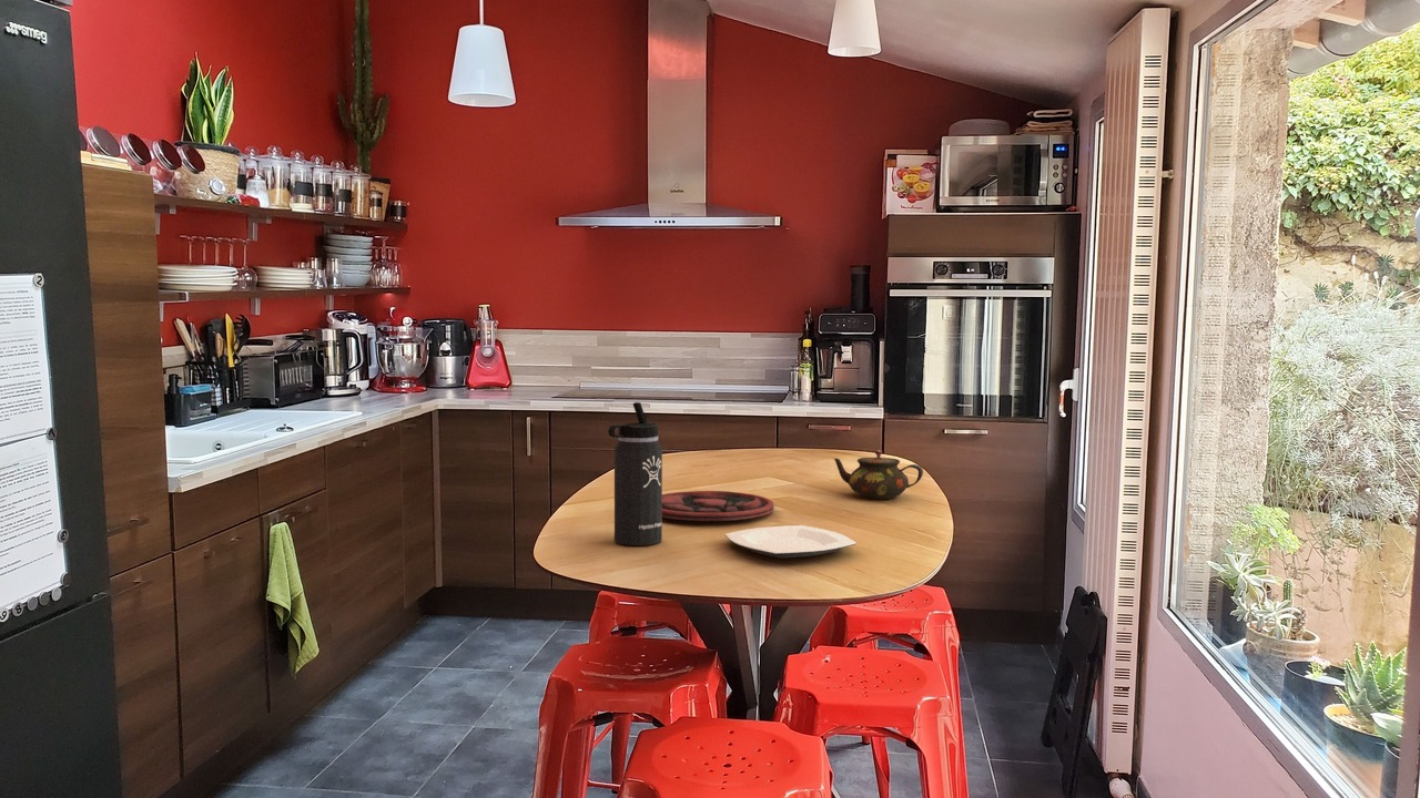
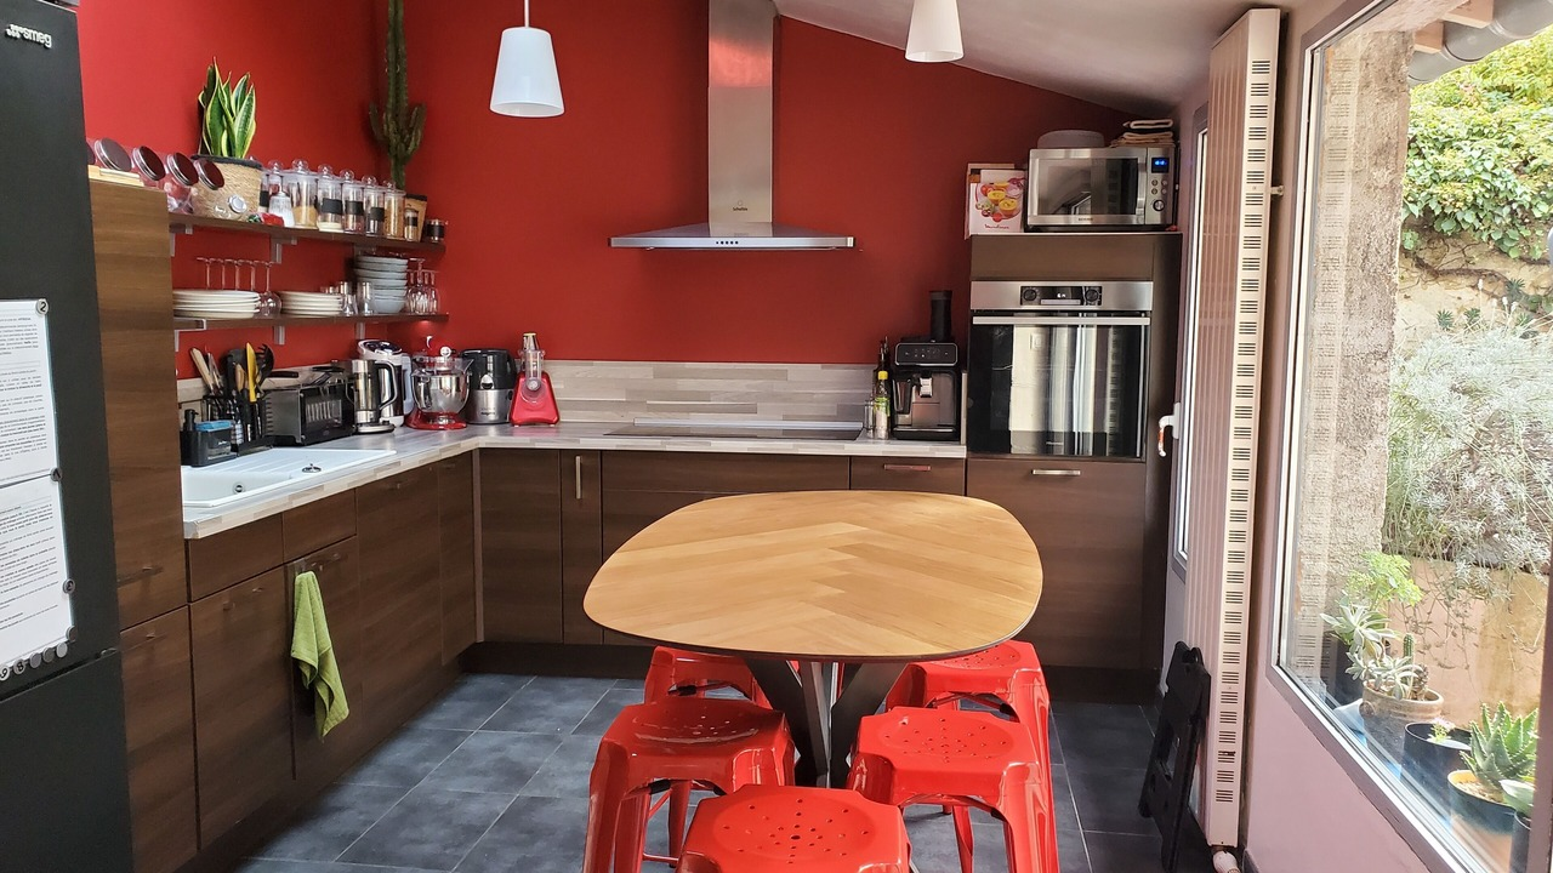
- teapot [833,449,924,500]
- plate [662,490,775,522]
- thermos bottle [607,401,663,546]
- plate [724,524,858,560]
